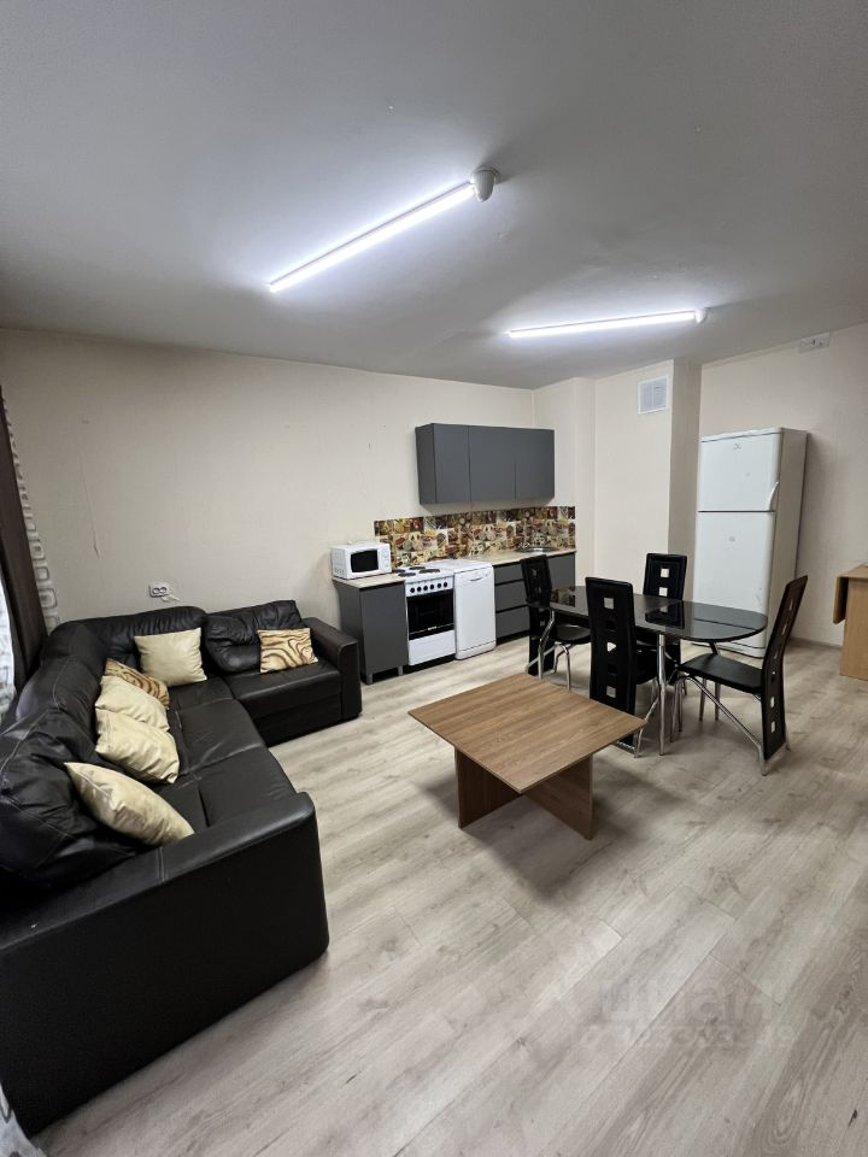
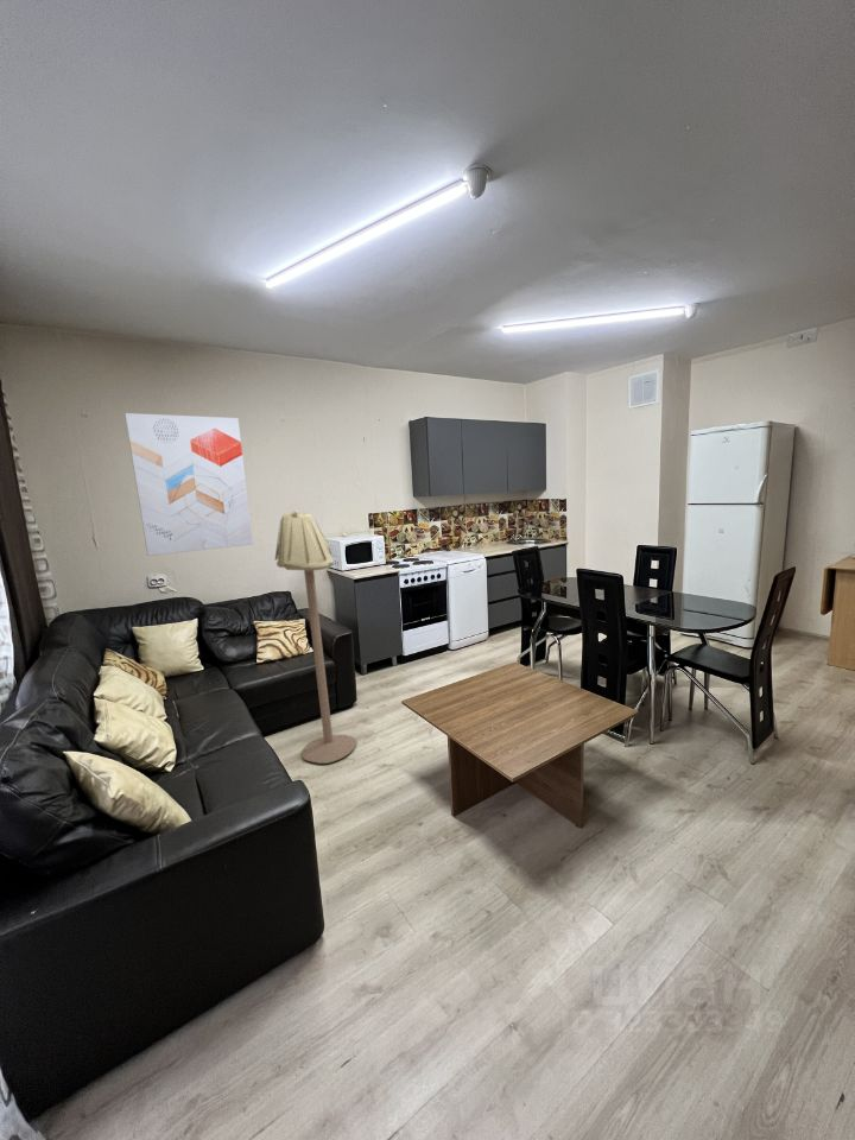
+ floor lamp [274,509,357,765]
+ wall art [124,412,254,557]
